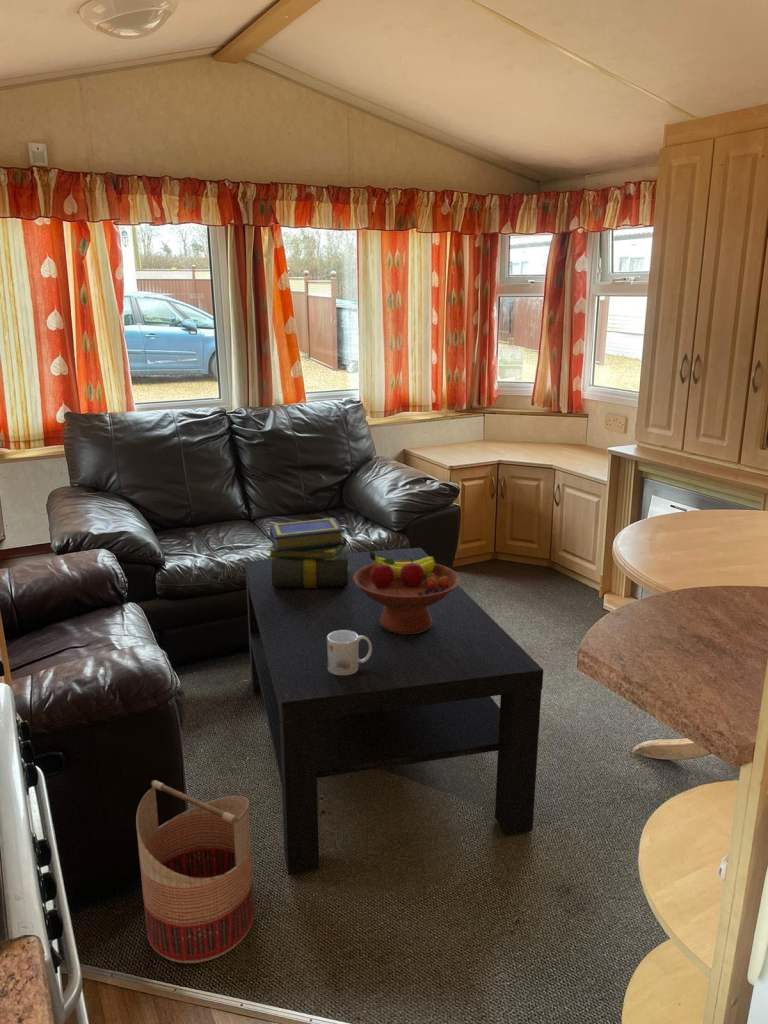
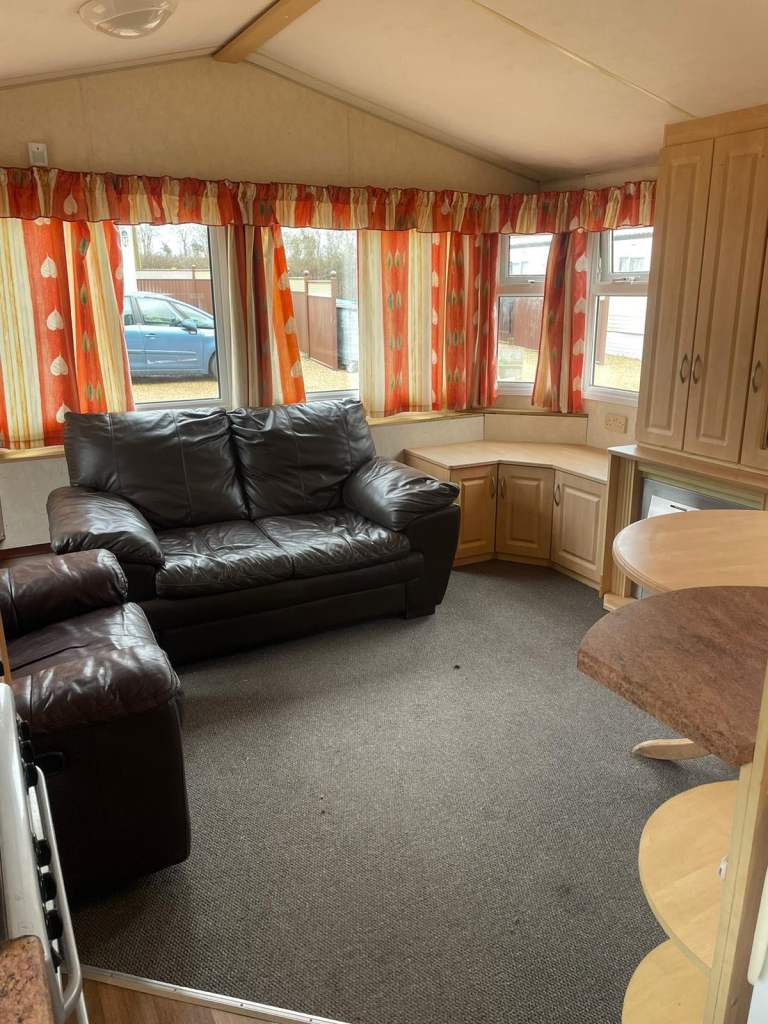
- fruit bowl [353,550,461,634]
- coffee table [244,547,544,876]
- mug [327,630,372,675]
- basket [135,779,255,964]
- stack of books [266,517,350,588]
